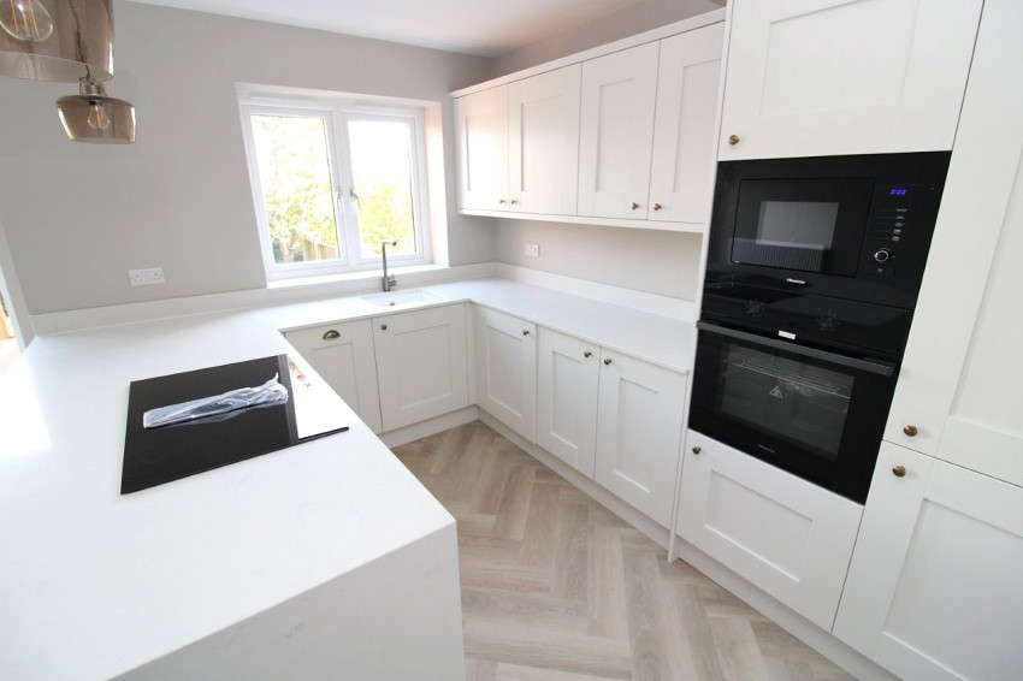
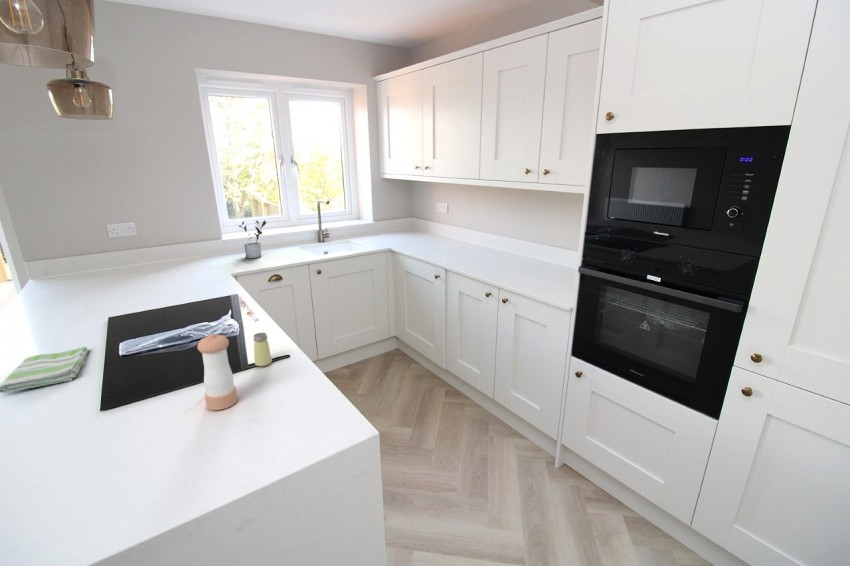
+ saltshaker [253,332,273,367]
+ pepper shaker [196,333,238,411]
+ potted plant [238,219,267,259]
+ dish towel [0,346,91,394]
